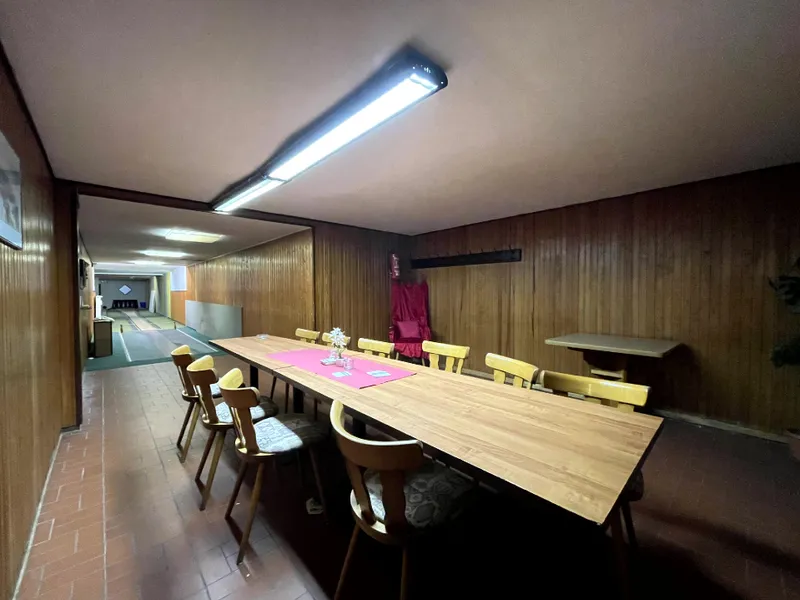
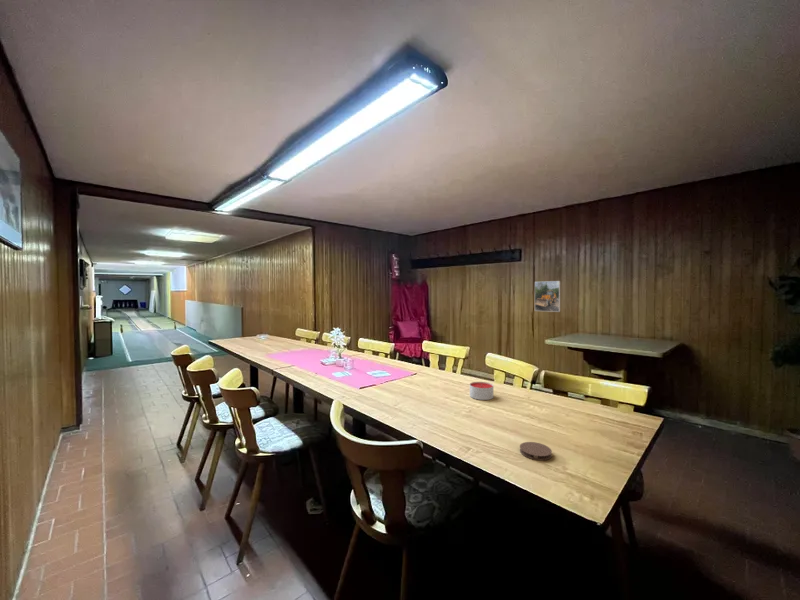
+ candle [469,381,494,401]
+ coaster [519,441,553,461]
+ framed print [534,280,561,313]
